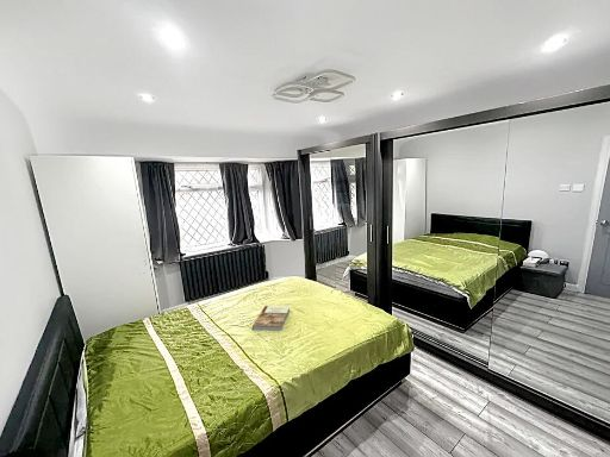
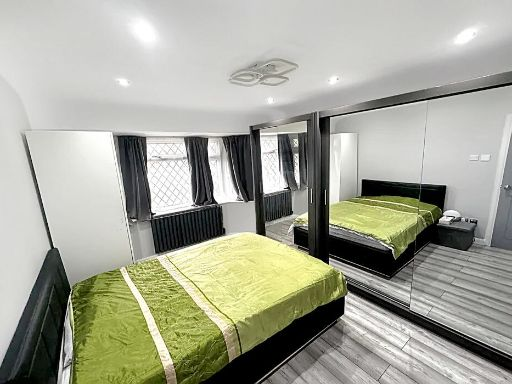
- book [251,305,291,332]
